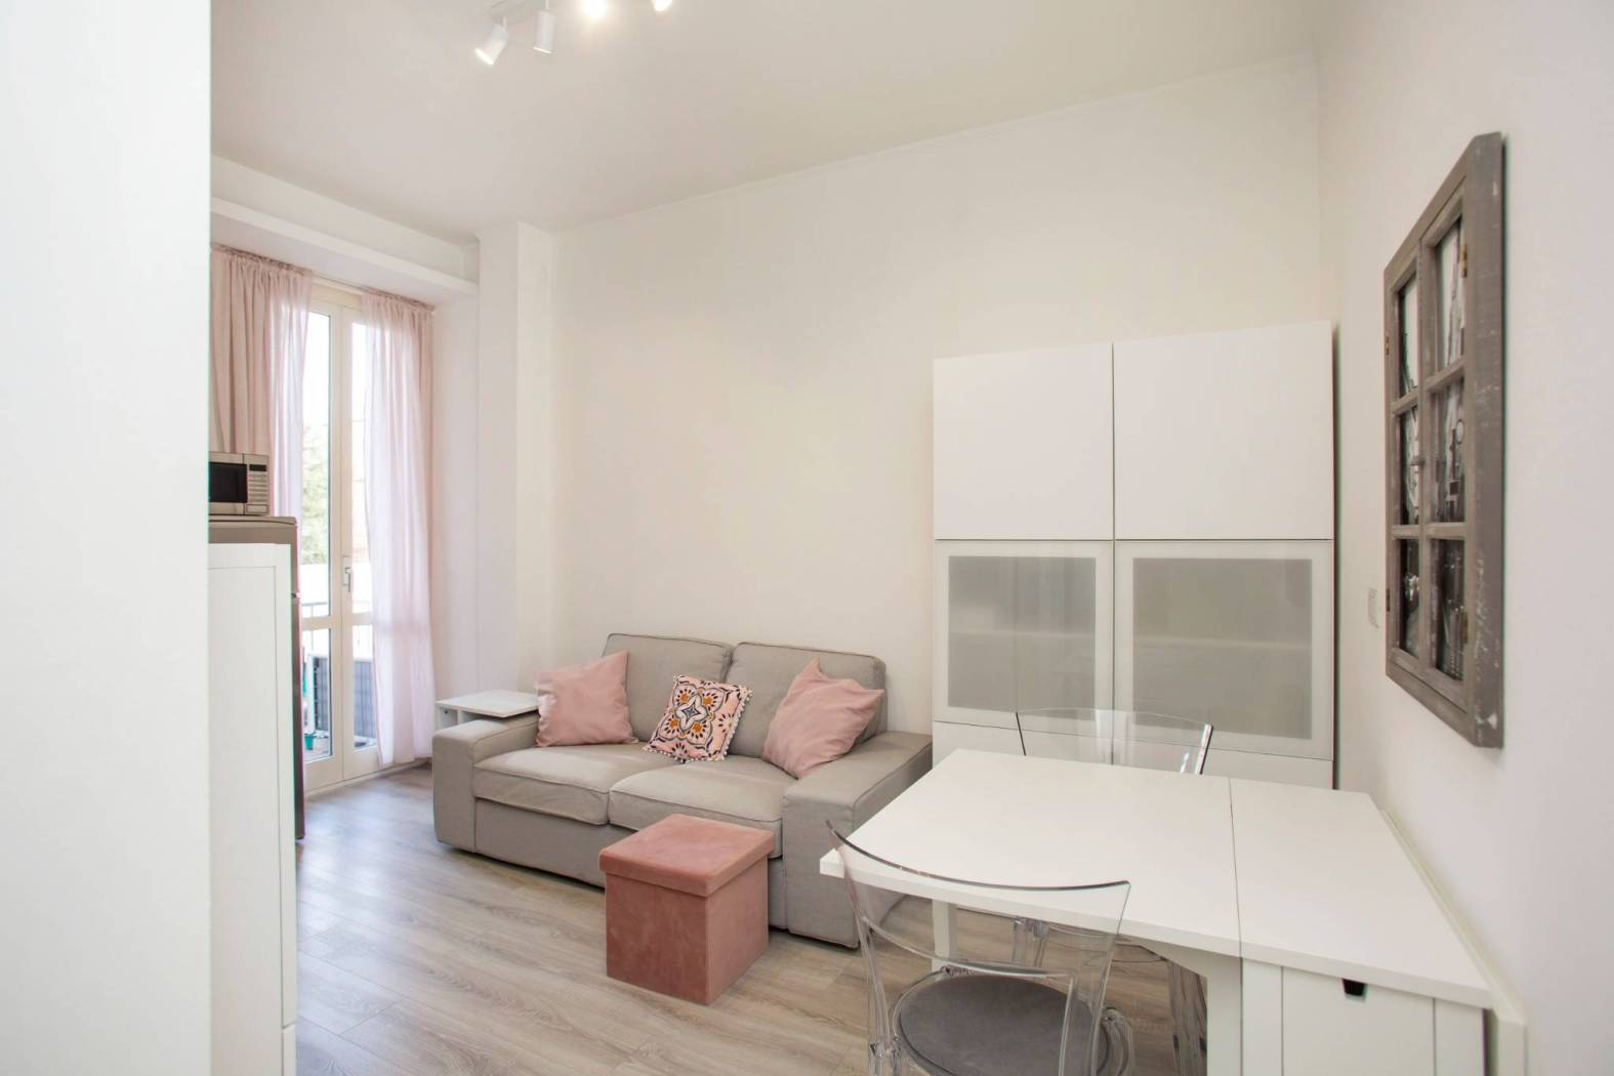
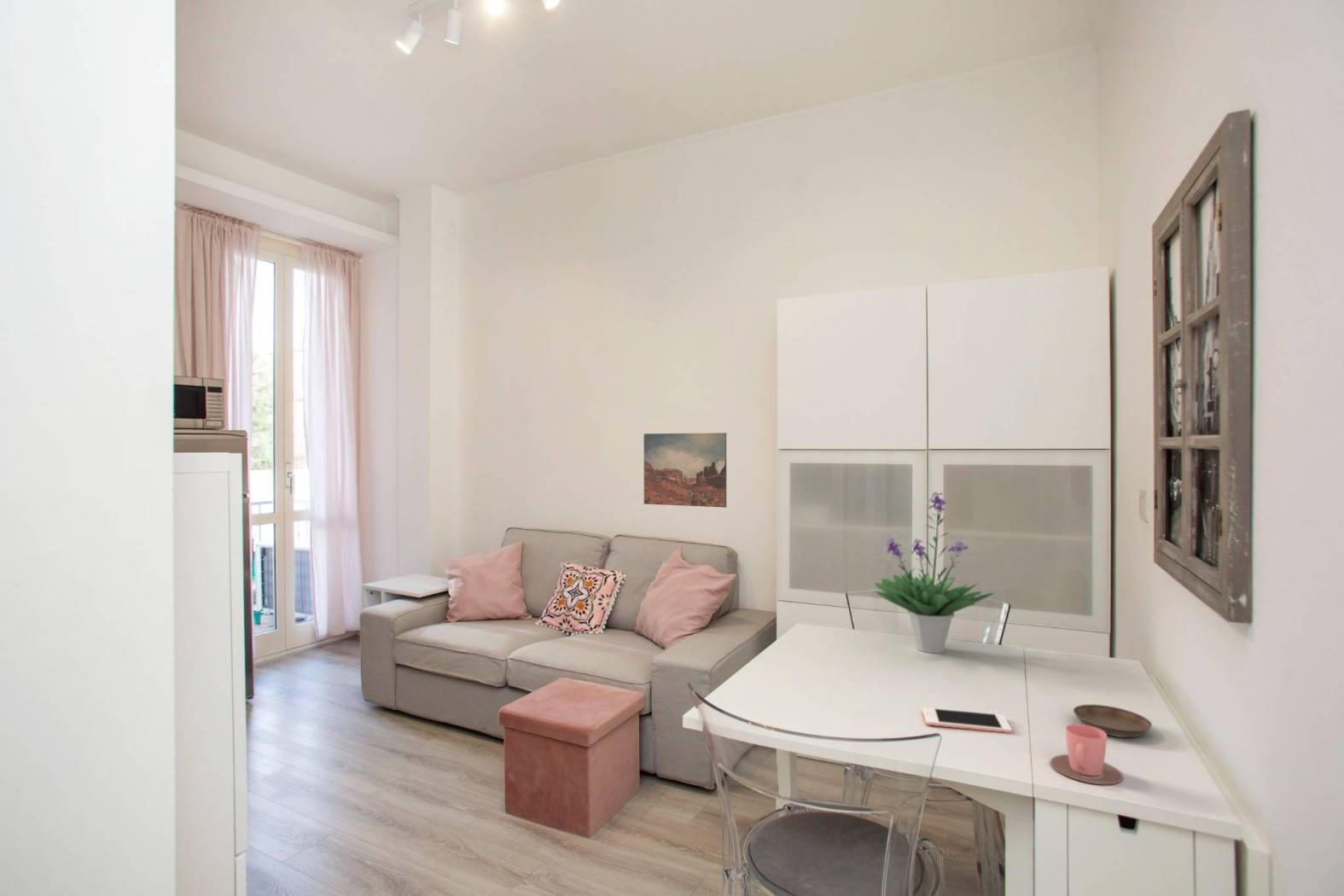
+ potted plant [873,491,995,655]
+ cup [1050,724,1124,785]
+ wall art [643,432,727,509]
+ saucer [1073,704,1153,738]
+ cell phone [922,707,1013,734]
